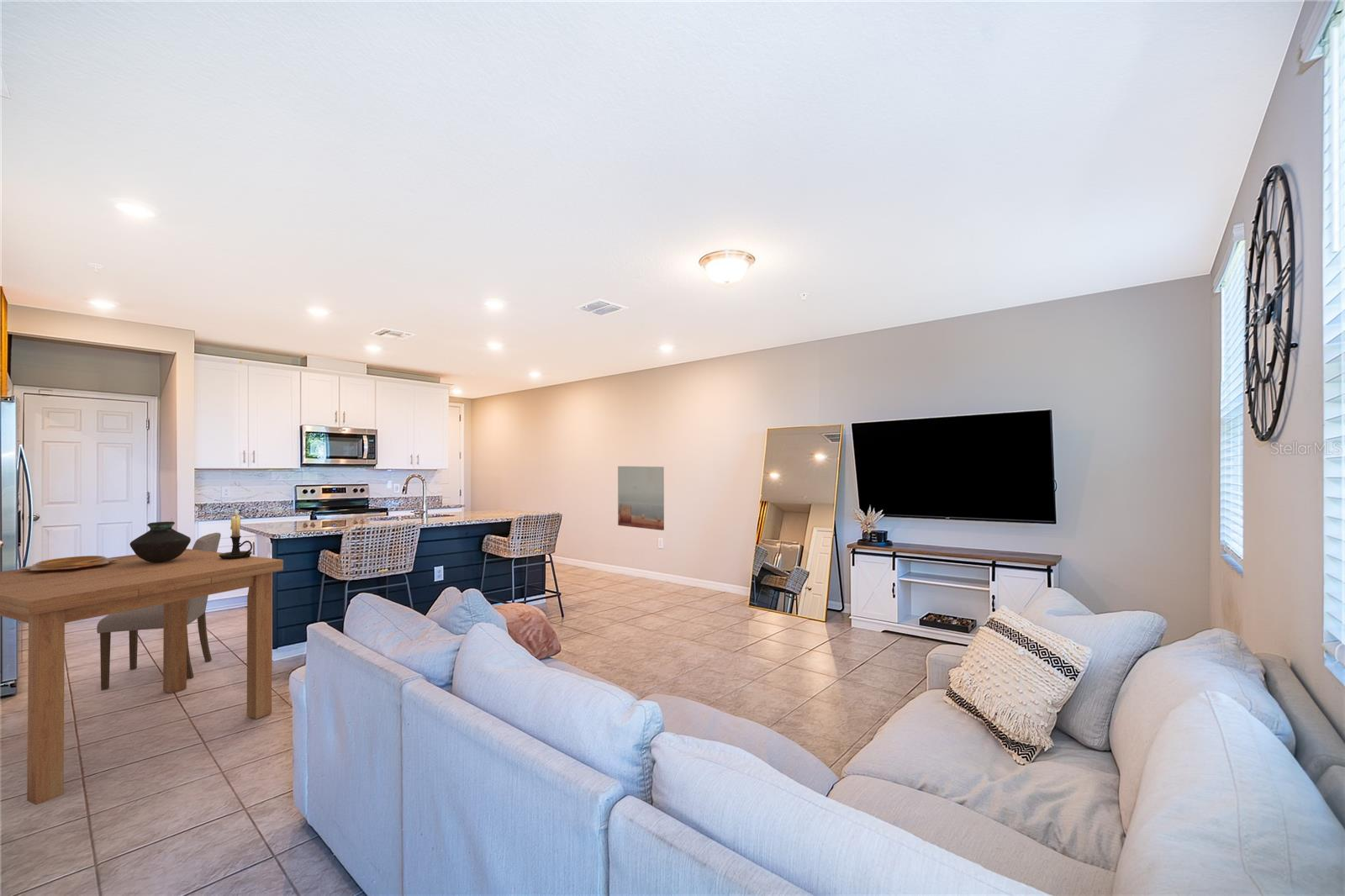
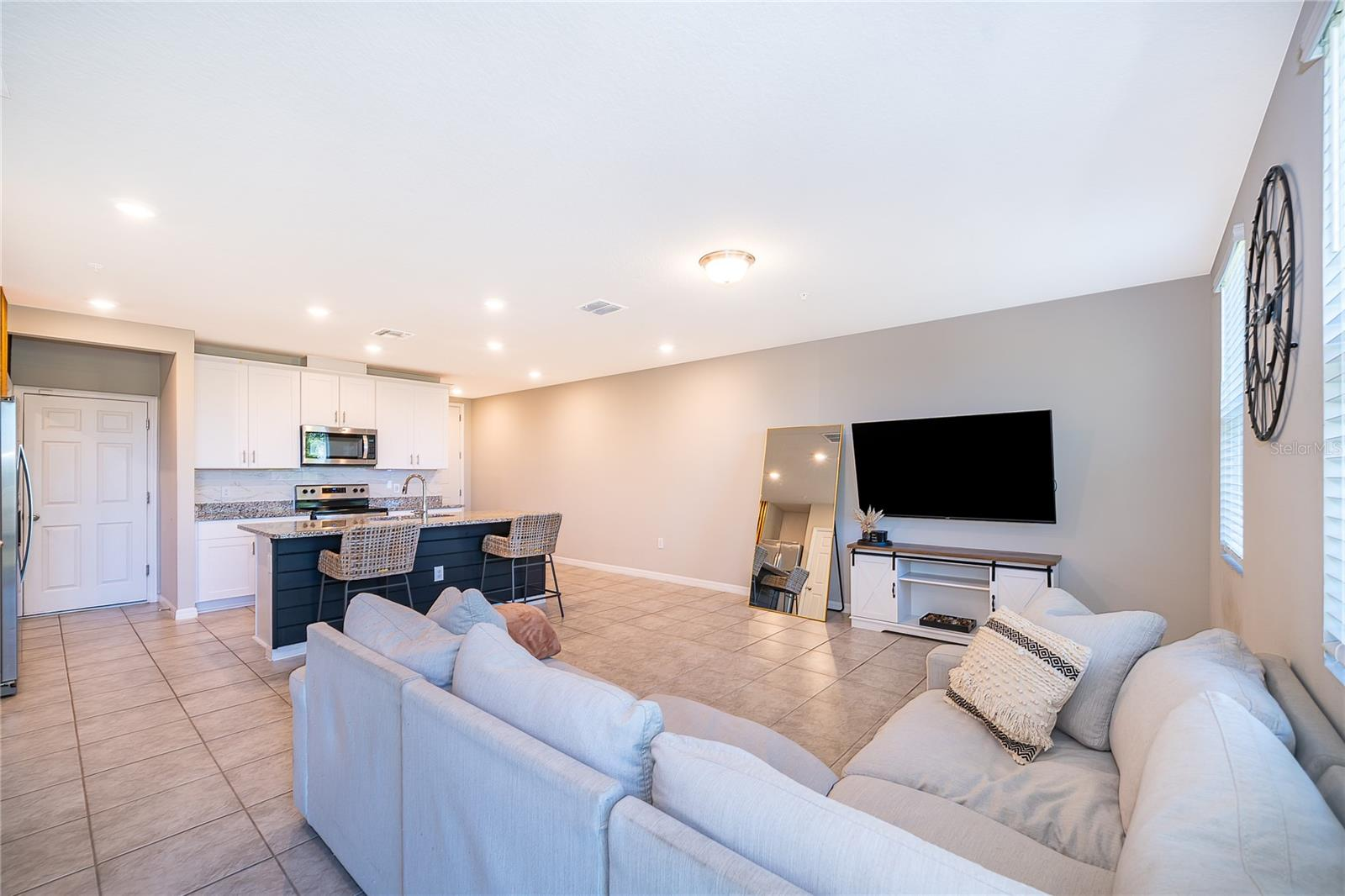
- dining chair [96,532,222,691]
- dining table [0,548,284,806]
- candle holder [219,509,253,559]
- vase [129,521,192,562]
- decorative bowl [19,555,119,572]
- wall art [617,466,665,531]
